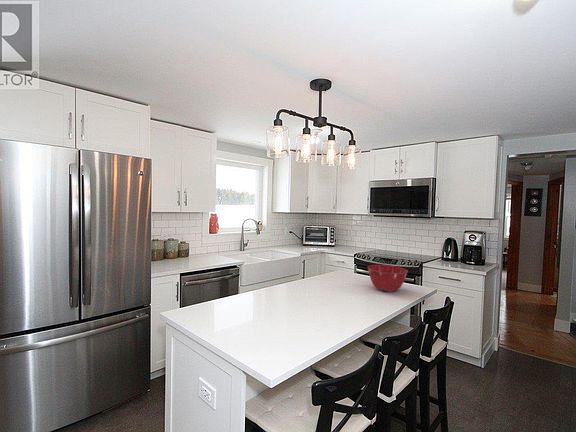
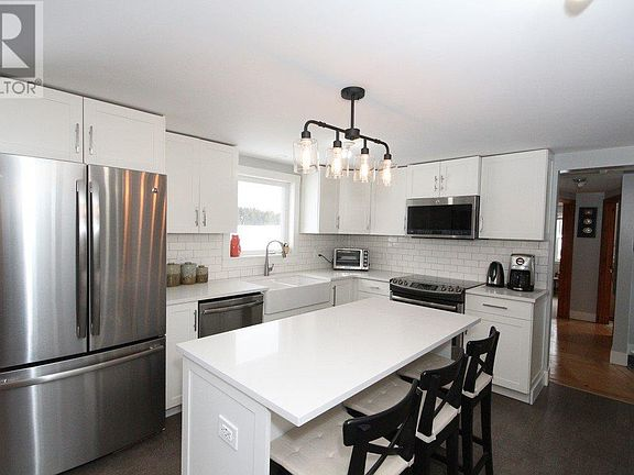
- mixing bowl [367,264,409,293]
